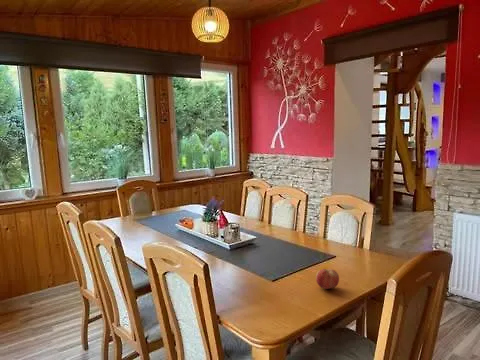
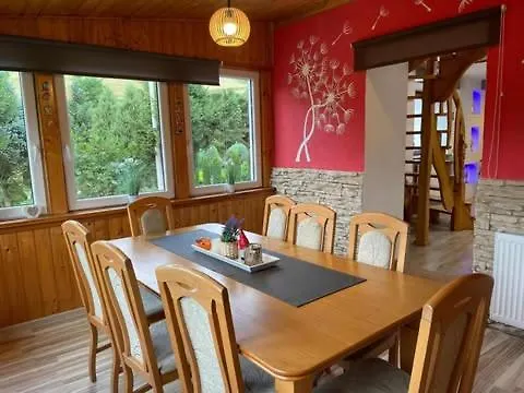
- fruit [315,268,340,290]
